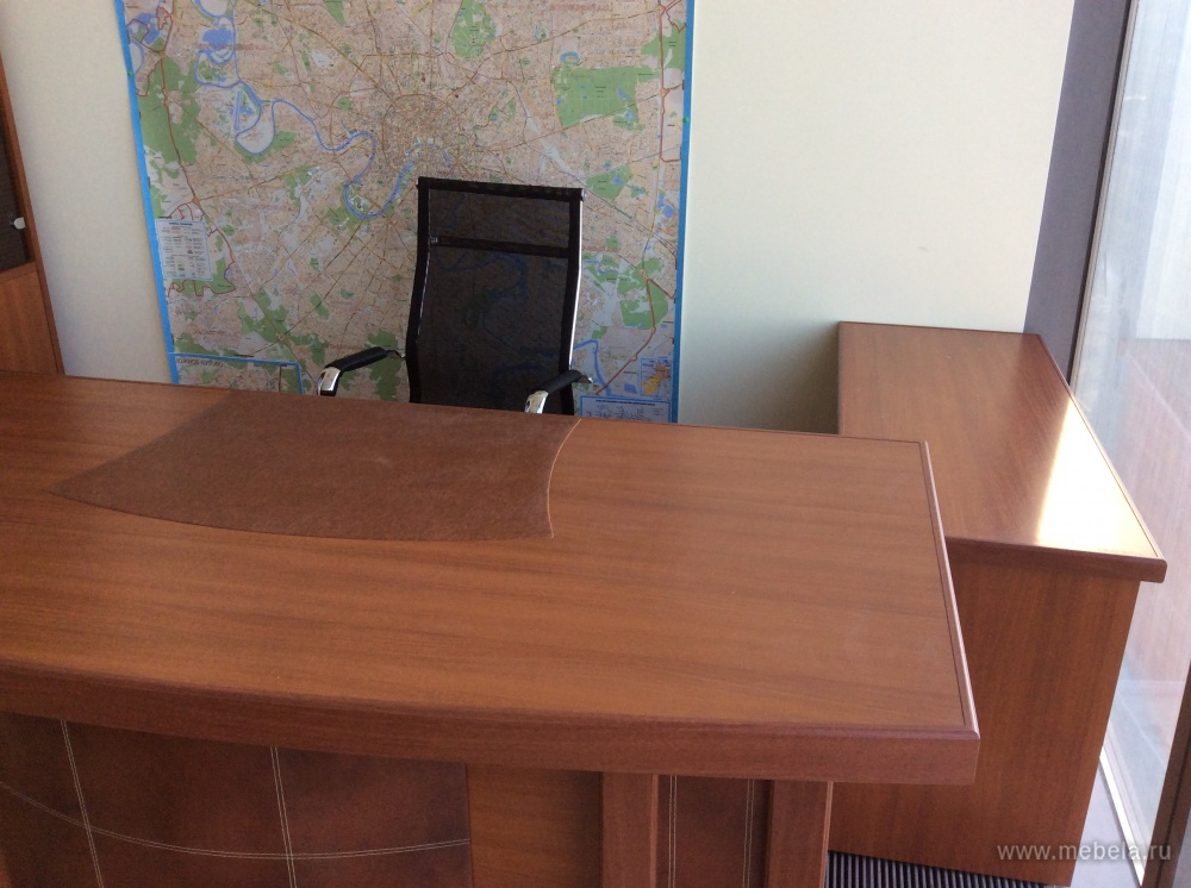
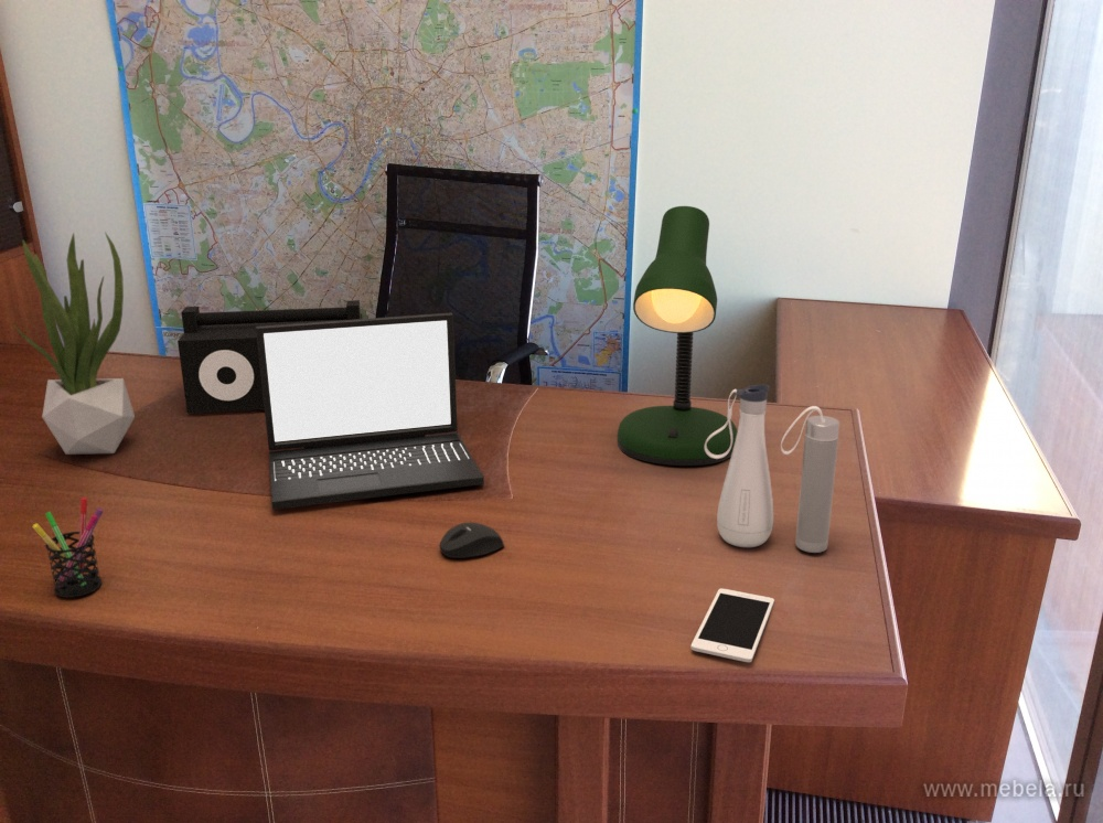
+ laptop [256,312,485,511]
+ water bottle [705,384,840,554]
+ cell phone [689,587,775,663]
+ potted plant [11,231,136,456]
+ speaker [176,299,363,415]
+ pen holder [32,496,104,599]
+ desk lamp [617,205,738,467]
+ mouse [438,522,505,559]
